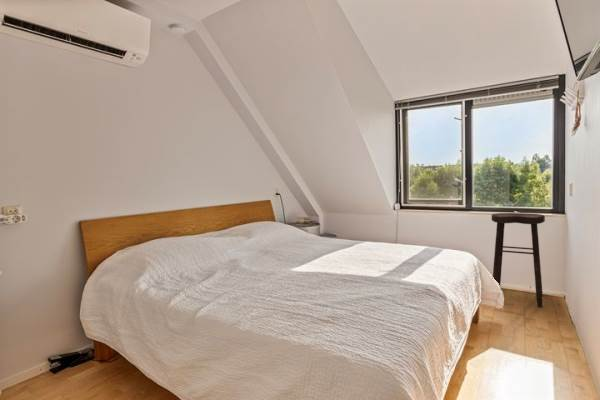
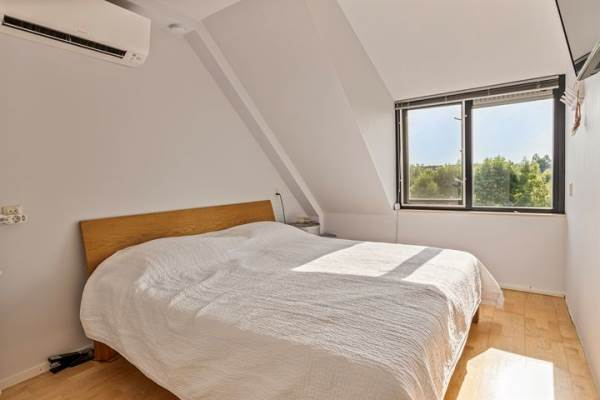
- stool [491,212,546,308]
